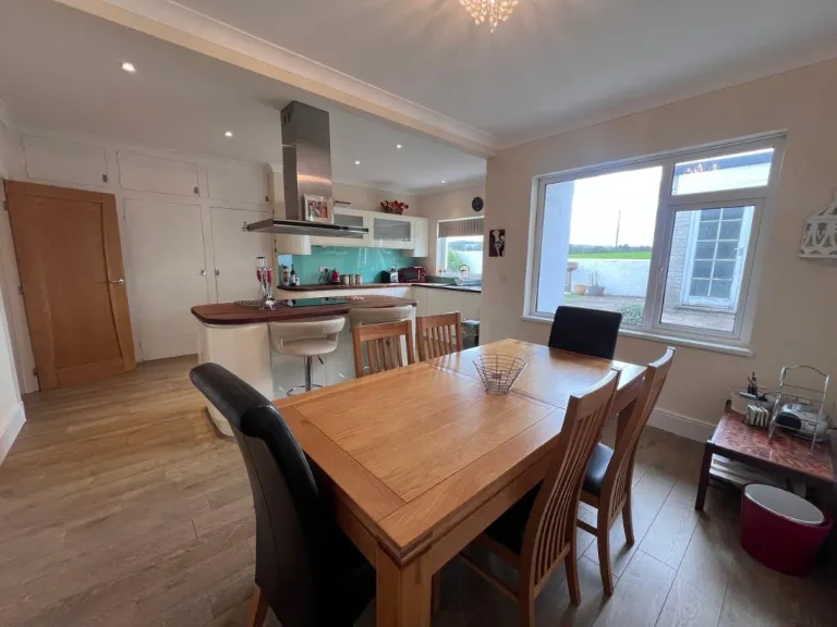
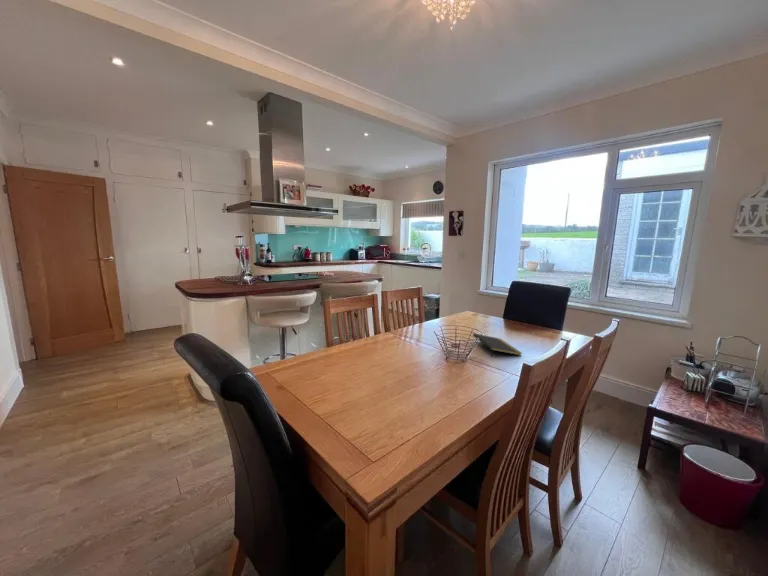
+ notepad [472,332,523,358]
